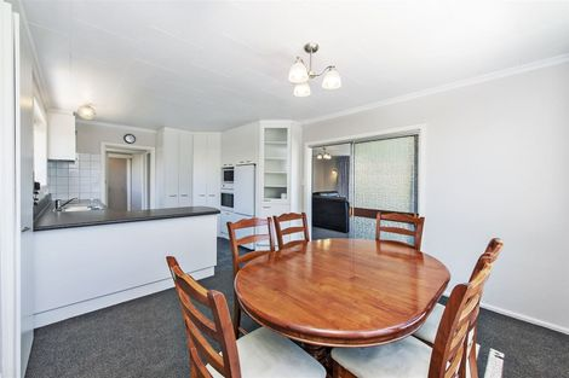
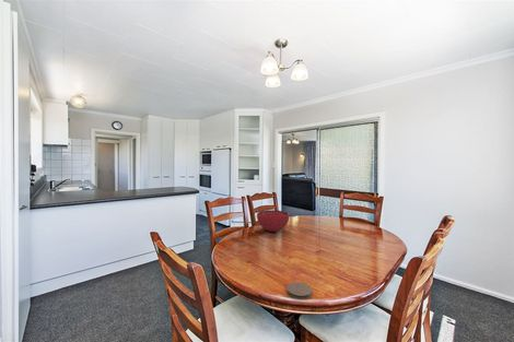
+ coaster [285,281,313,300]
+ bowl [256,209,291,233]
